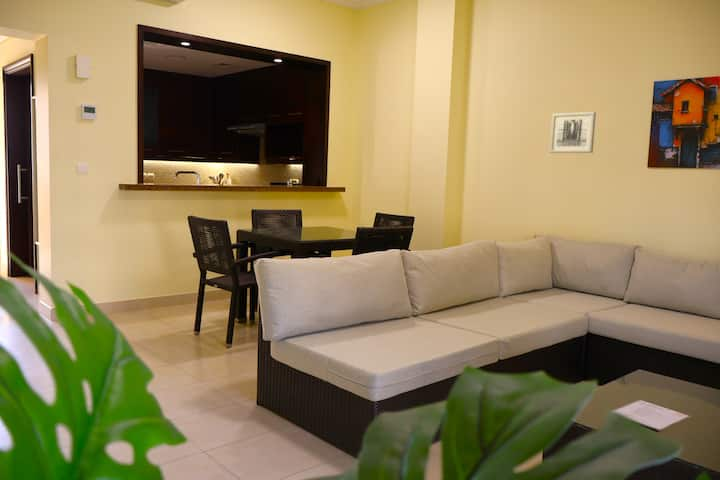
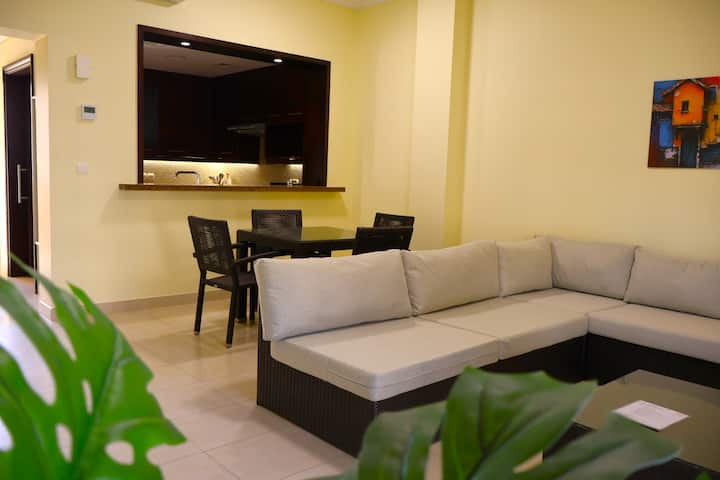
- wall art [549,111,597,154]
